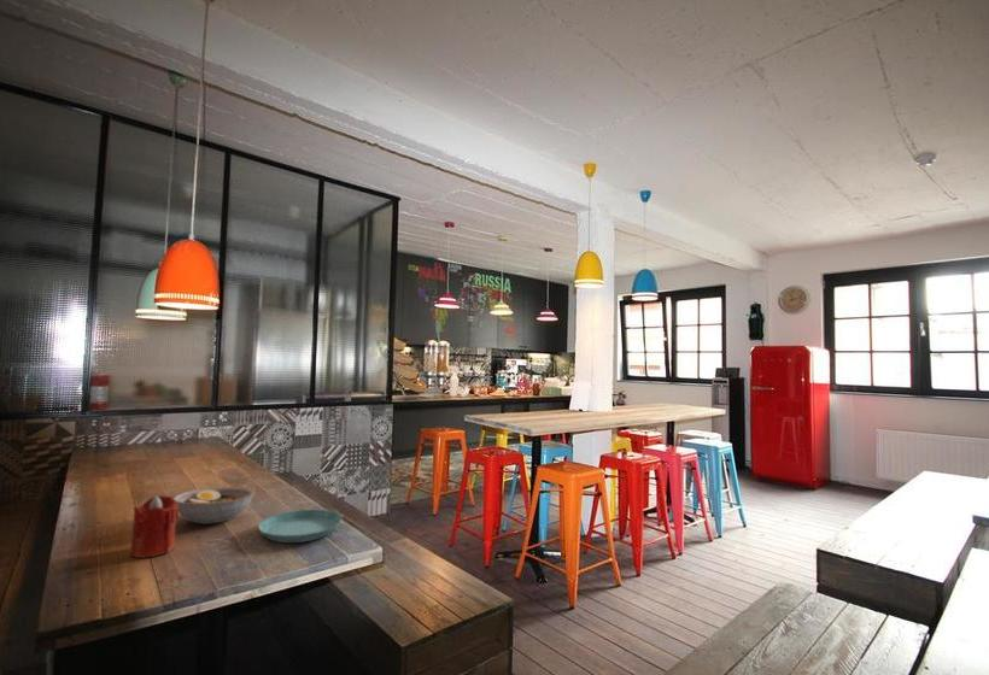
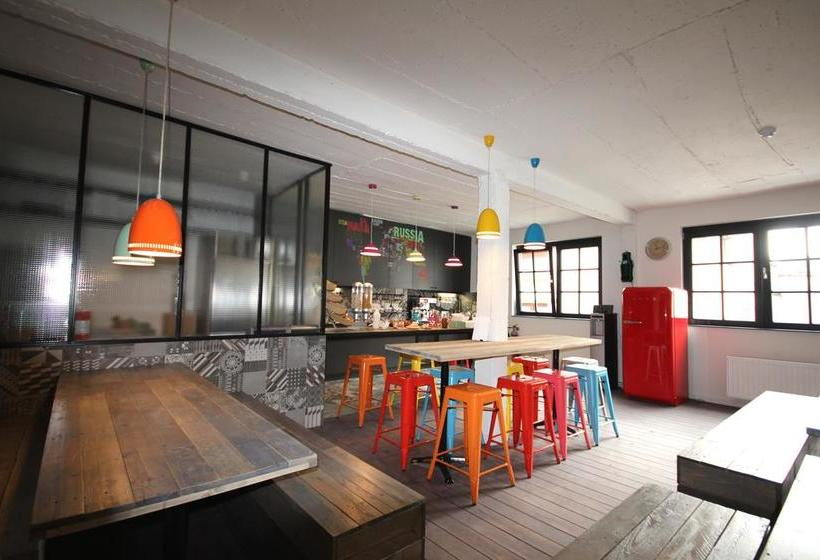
- candle [129,494,180,559]
- saucer [257,509,343,544]
- bowl [172,486,256,526]
